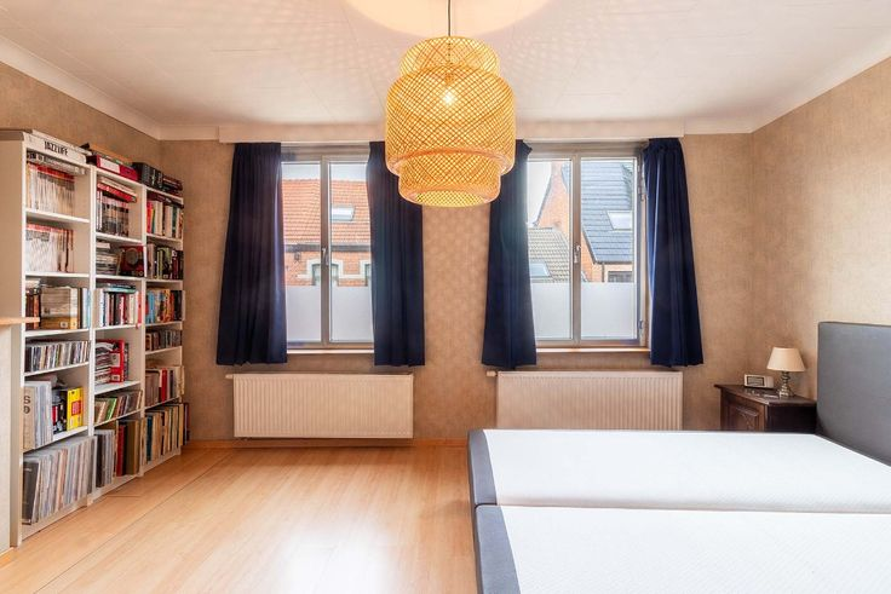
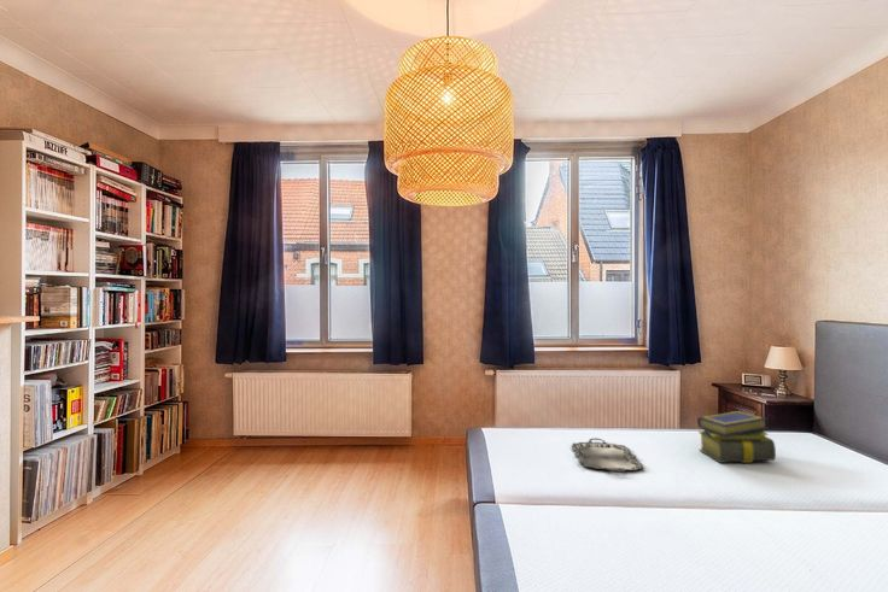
+ stack of books [696,410,777,464]
+ serving tray [571,436,644,473]
